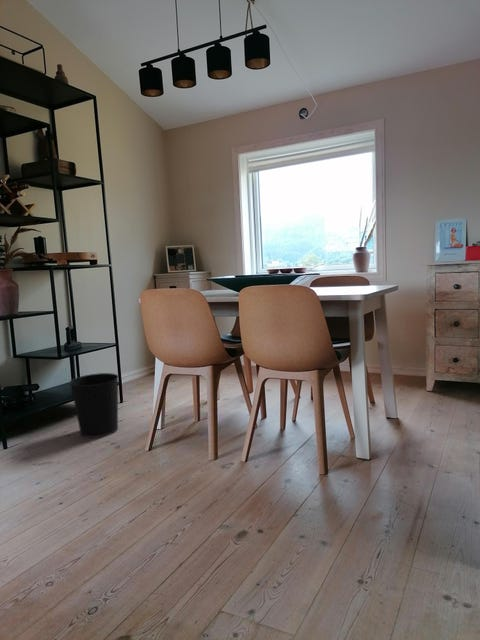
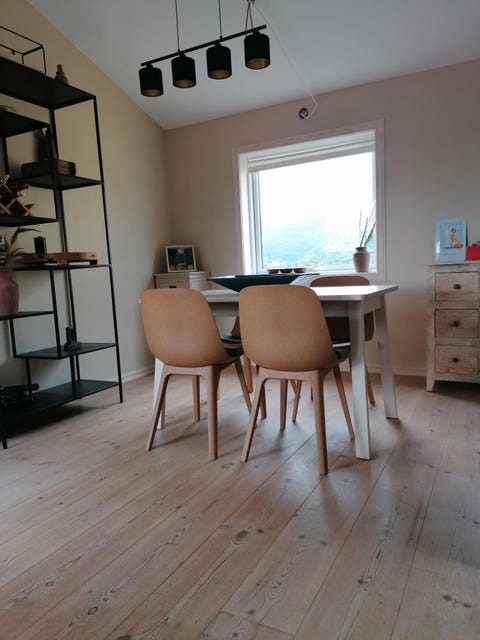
- wastebasket [69,372,120,439]
